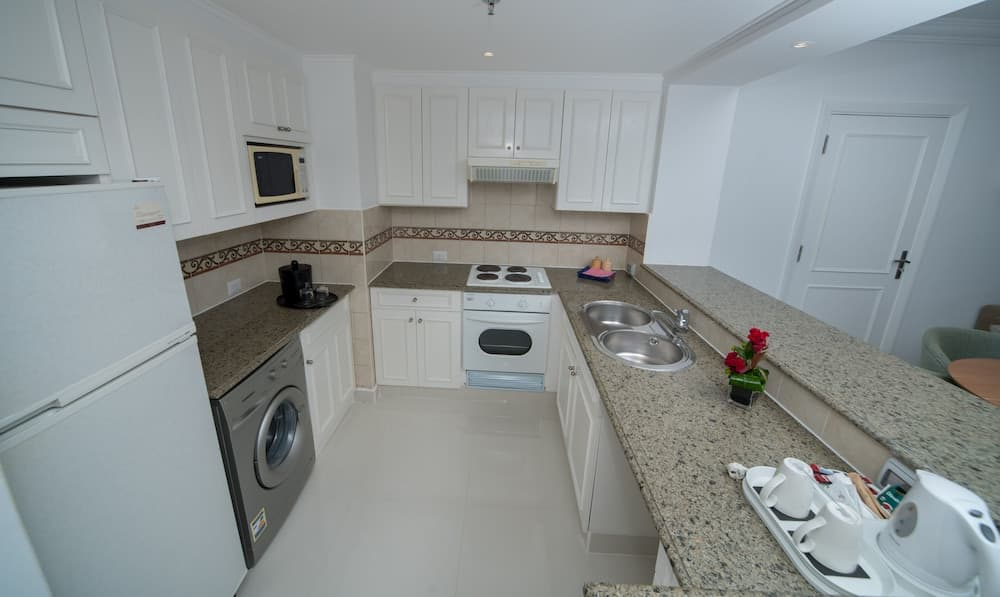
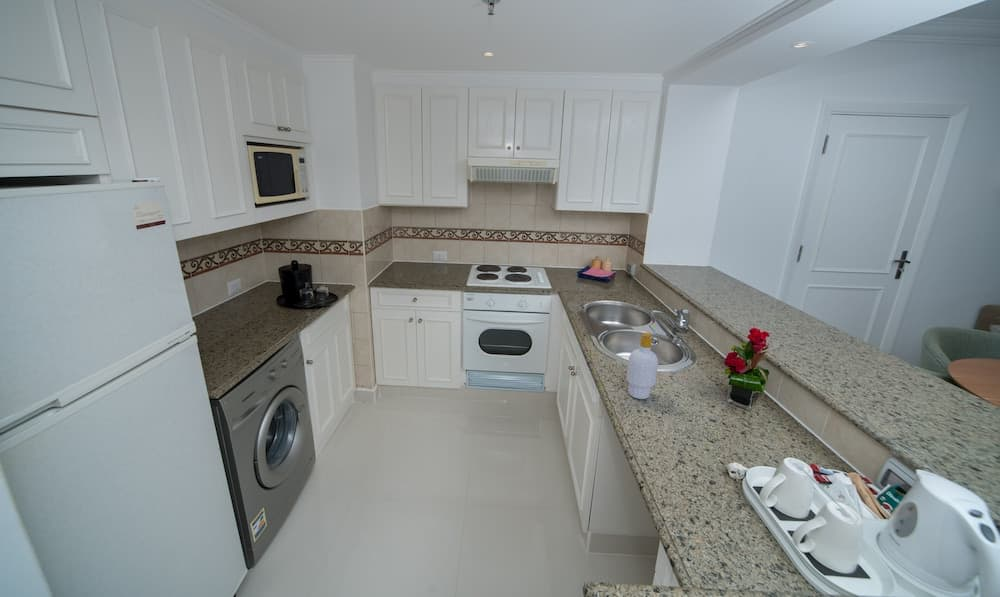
+ soap bottle [625,332,659,400]
